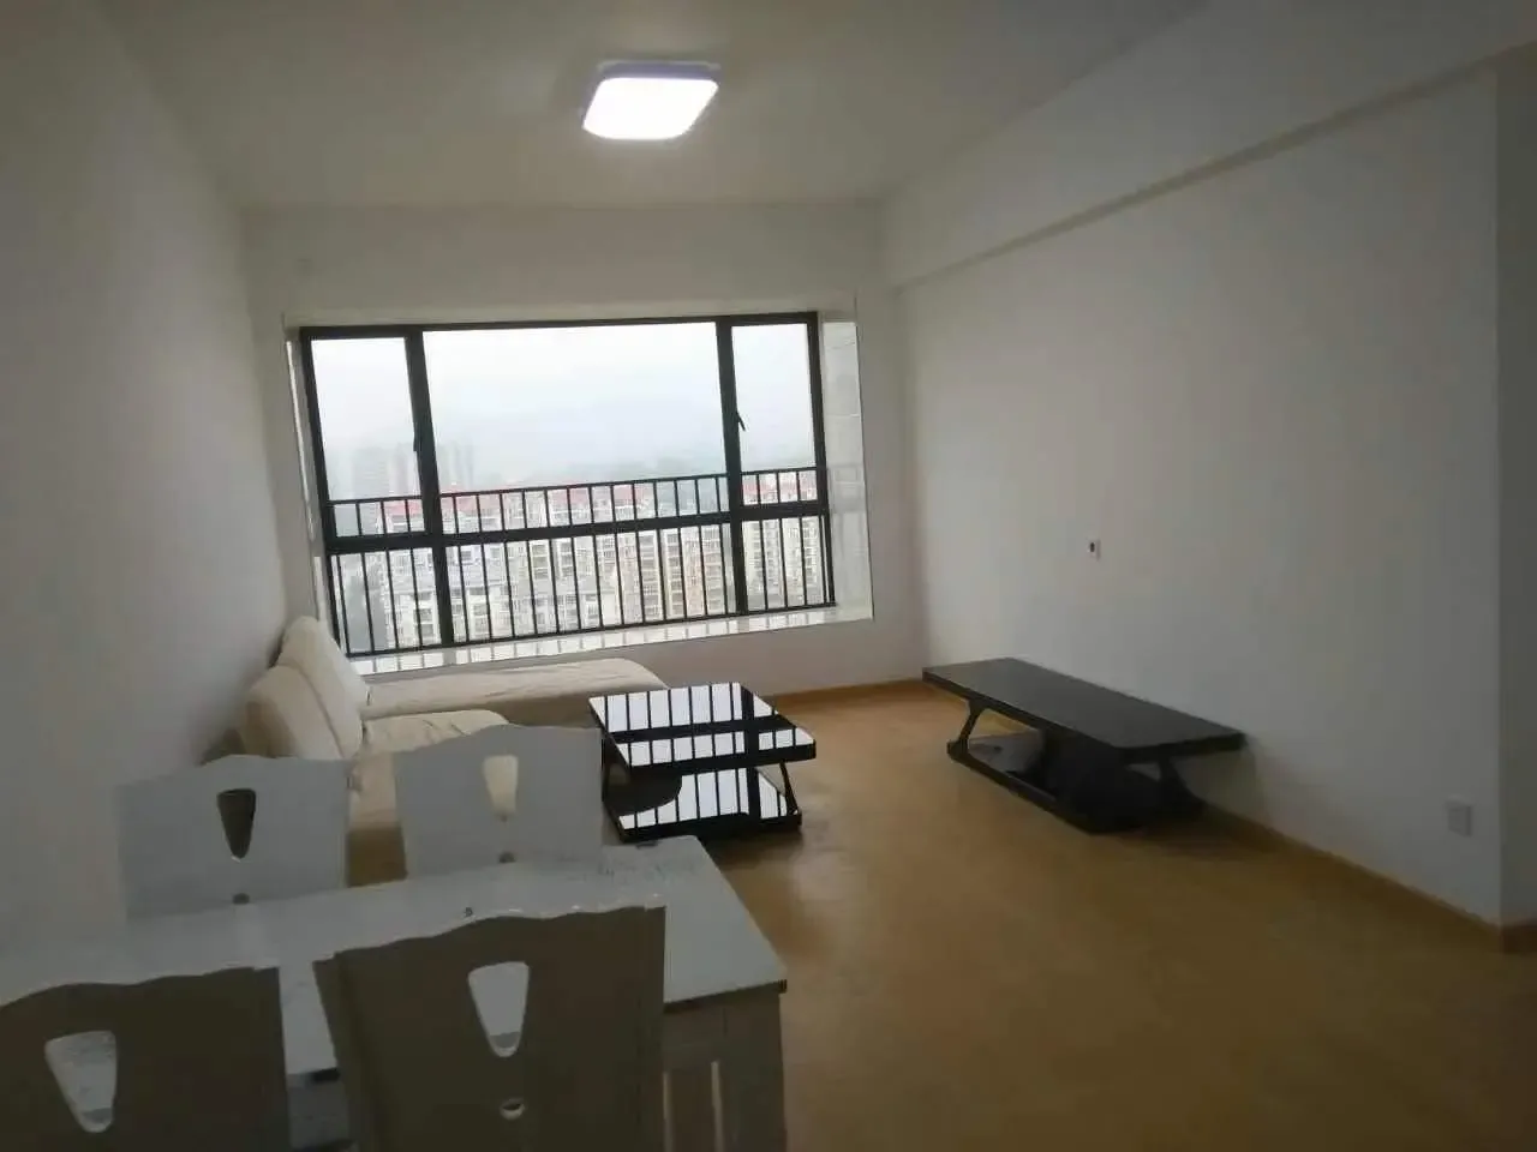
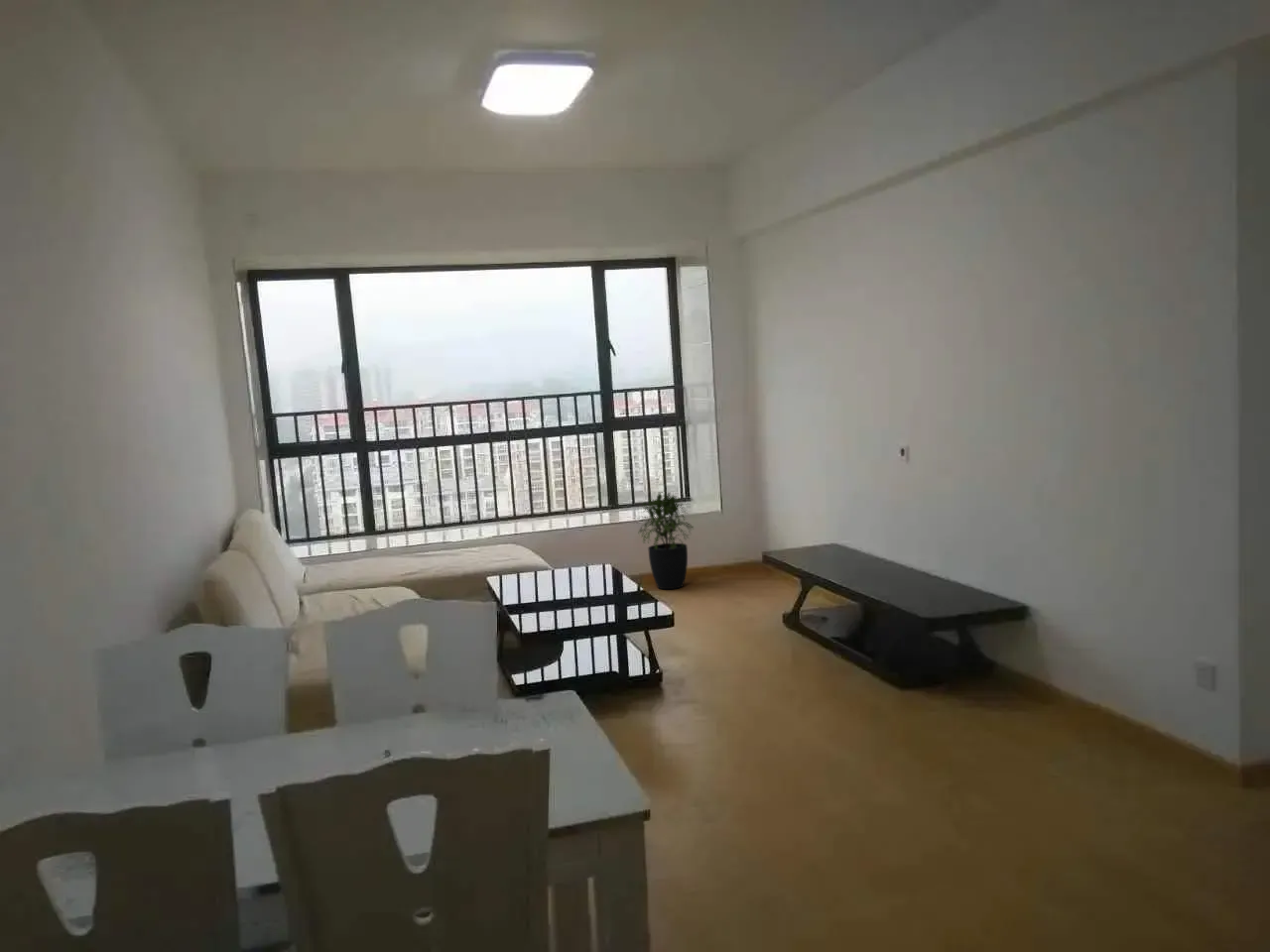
+ potted plant [634,491,696,590]
